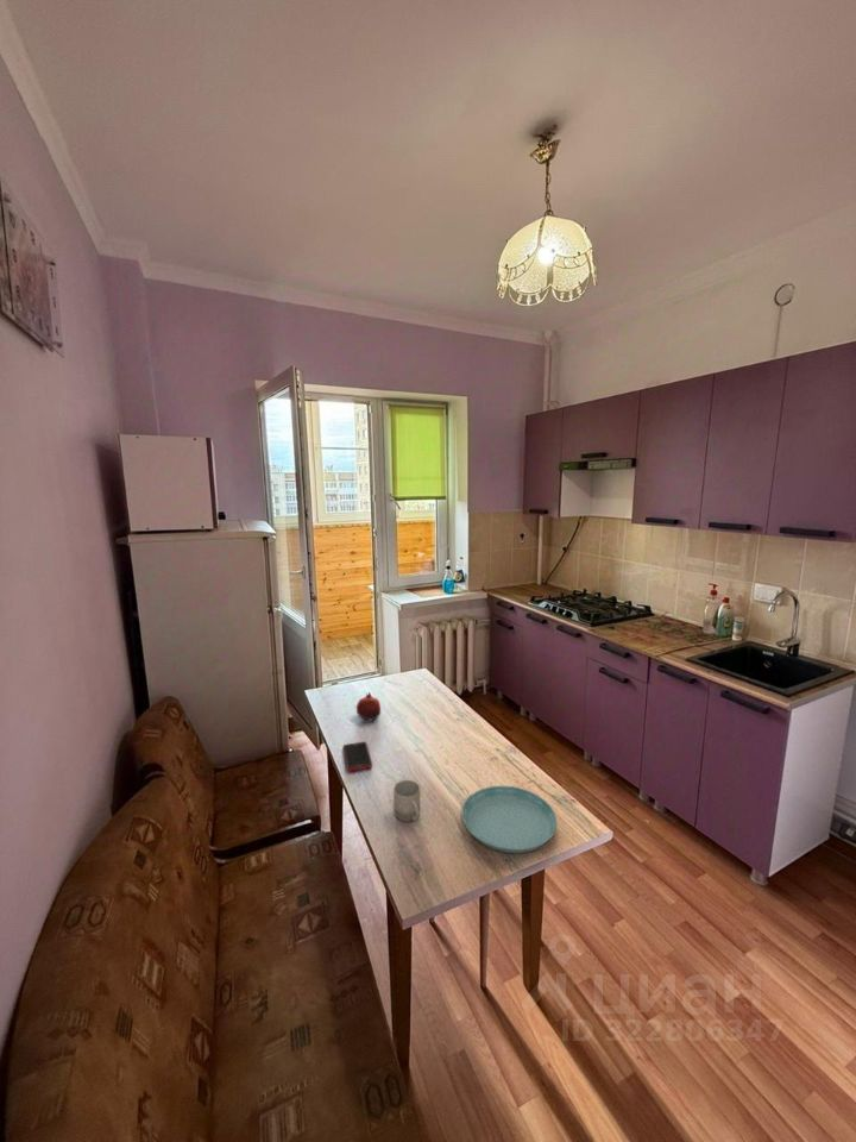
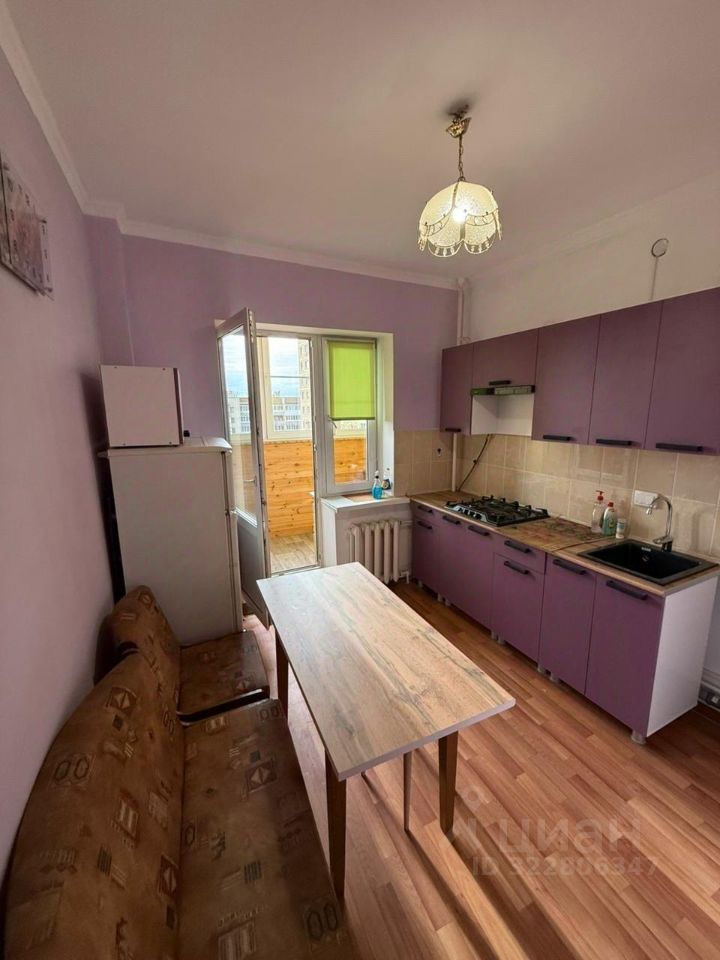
- cell phone [342,741,373,772]
- saucer [461,785,558,854]
- cup [392,779,421,823]
- fruit [355,691,382,722]
